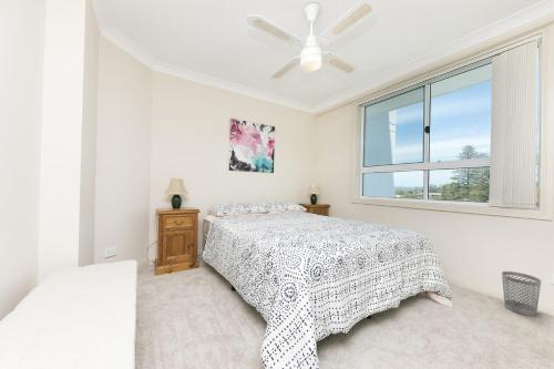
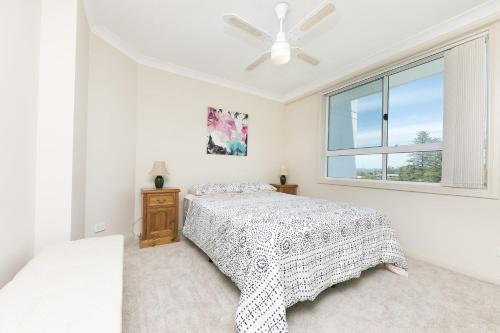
- wastebasket [501,270,542,317]
